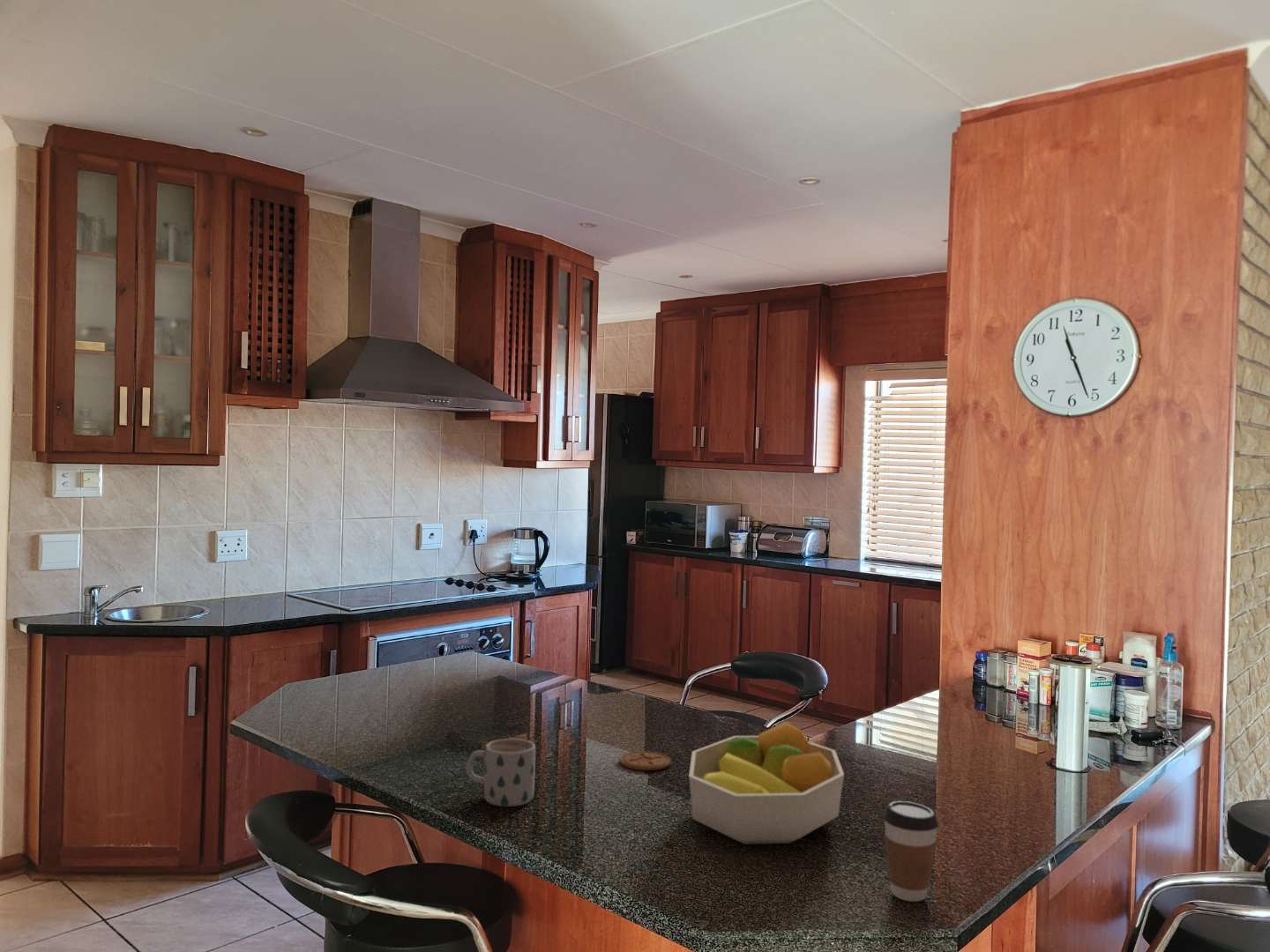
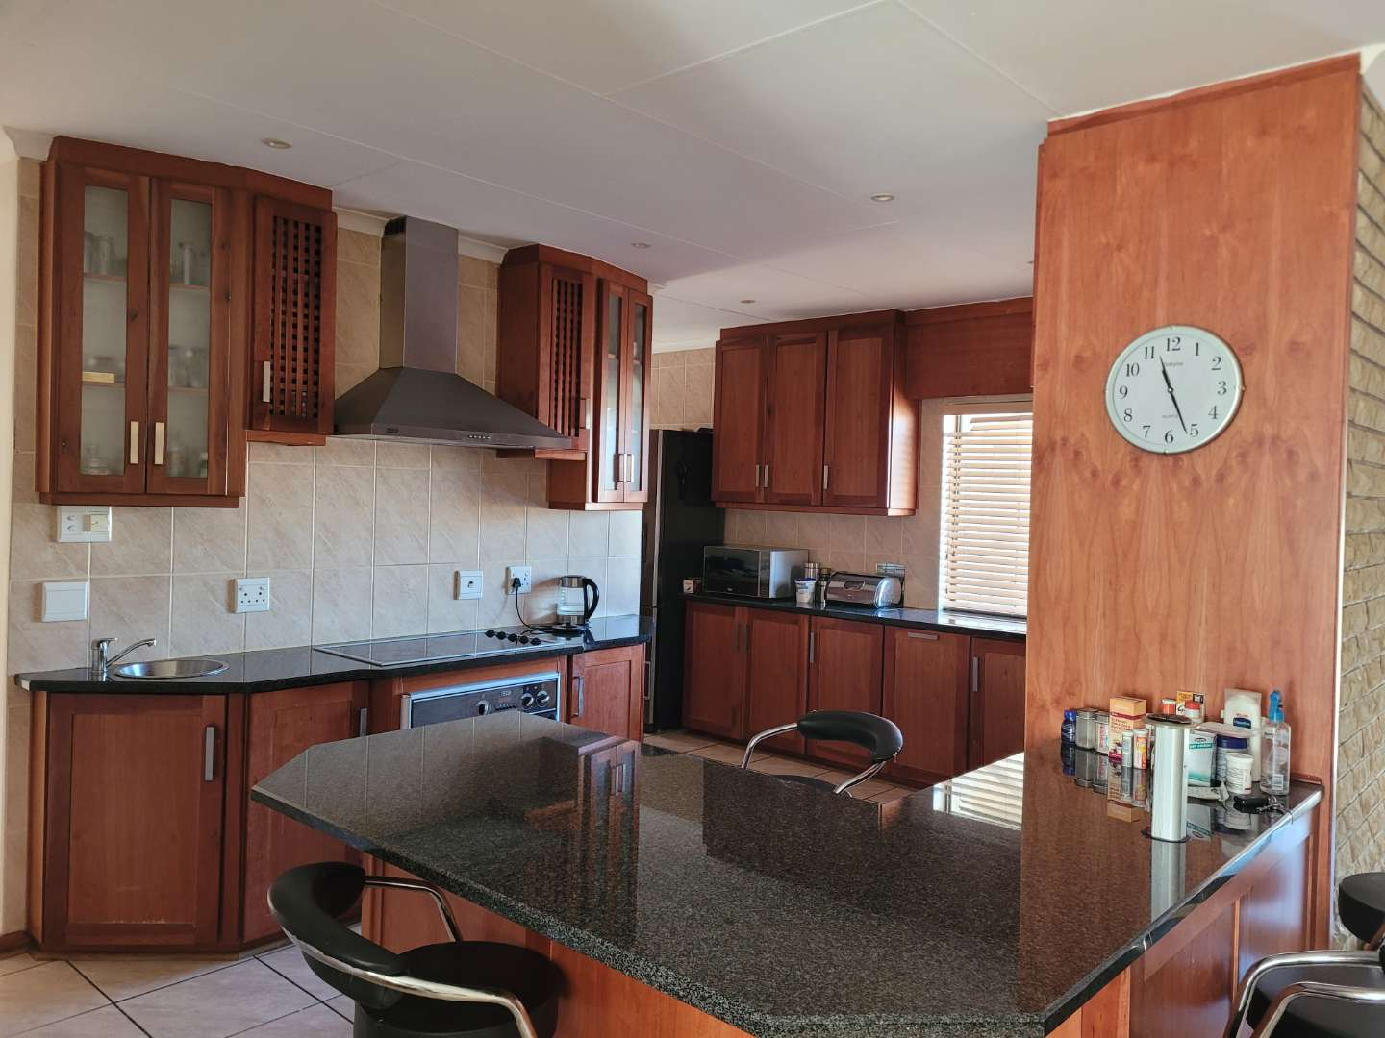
- mug [466,738,536,807]
- coaster [619,750,671,771]
- coffee cup [883,800,940,903]
- fruit bowl [688,721,845,845]
